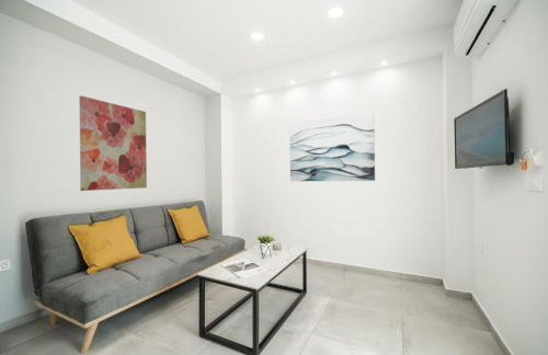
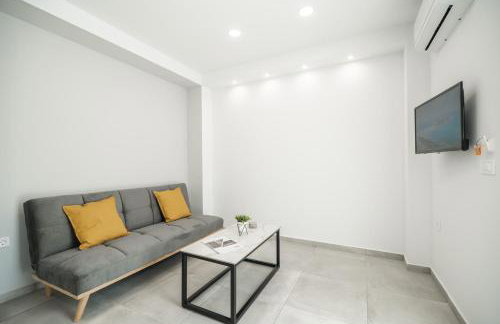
- wall art [288,111,376,182]
- wall art [78,94,148,192]
